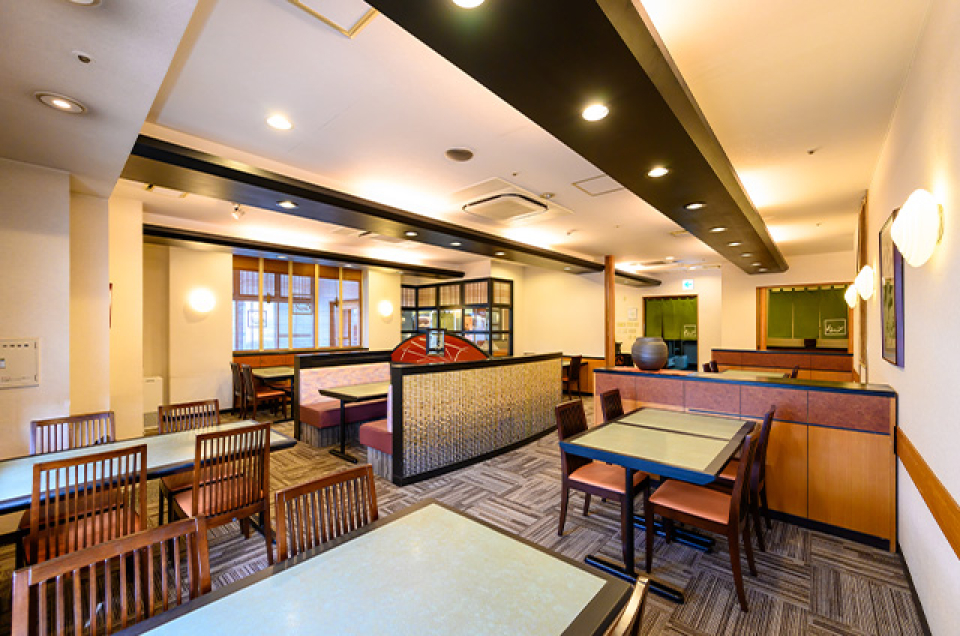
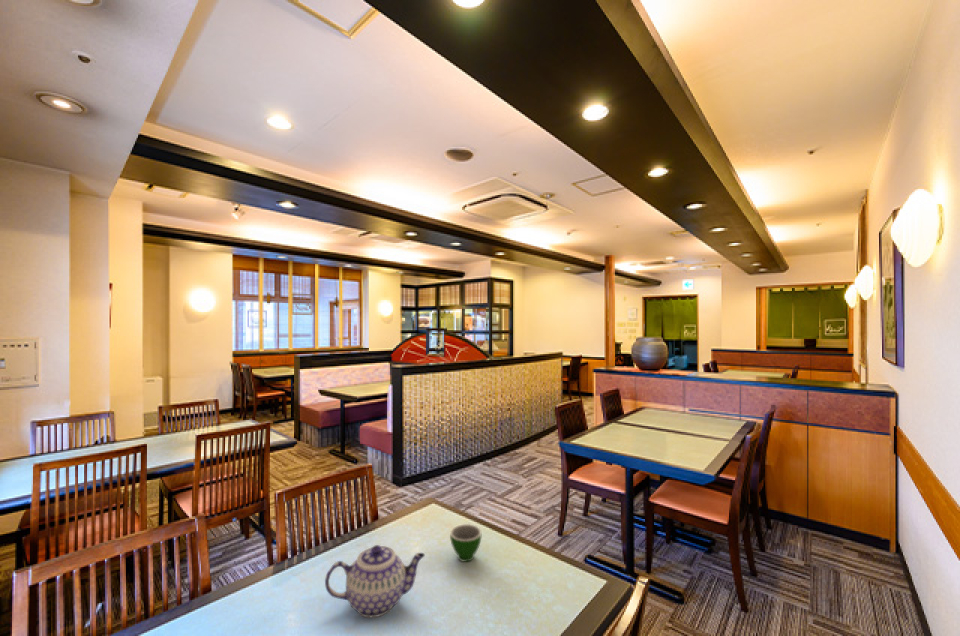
+ teapot [324,544,426,618]
+ teacup [449,523,482,563]
